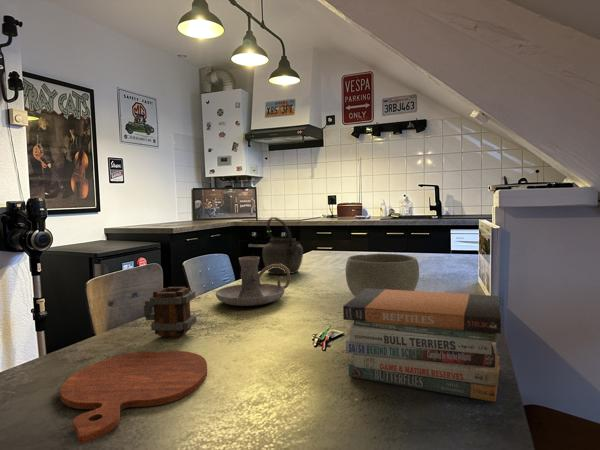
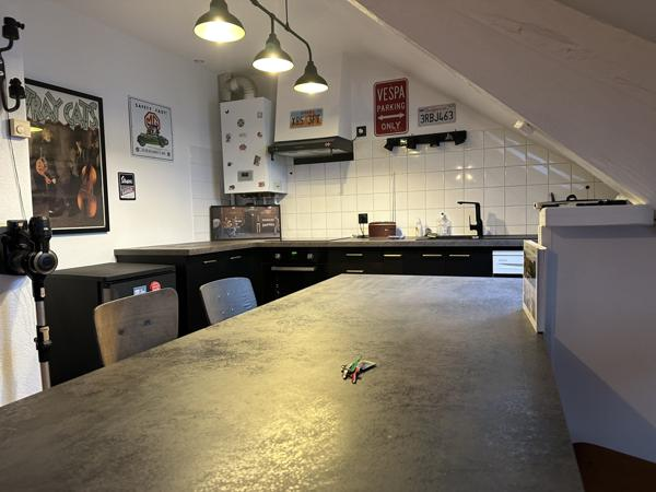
- cutting board [59,350,208,445]
- book stack [342,288,502,403]
- bowl [345,253,420,297]
- mug [143,286,197,340]
- candle holder [215,255,291,307]
- kettle [261,216,304,276]
